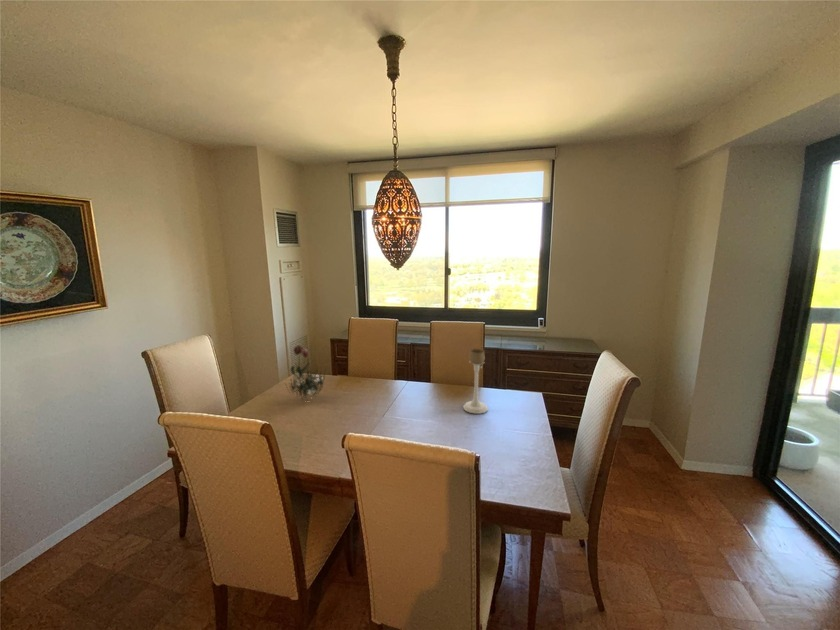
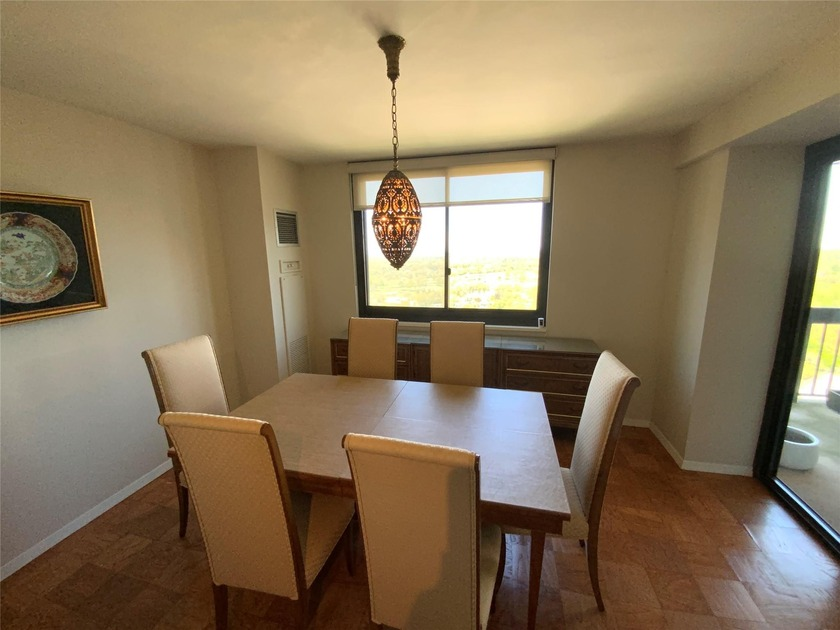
- candle holder [462,348,489,415]
- flower [284,345,327,400]
